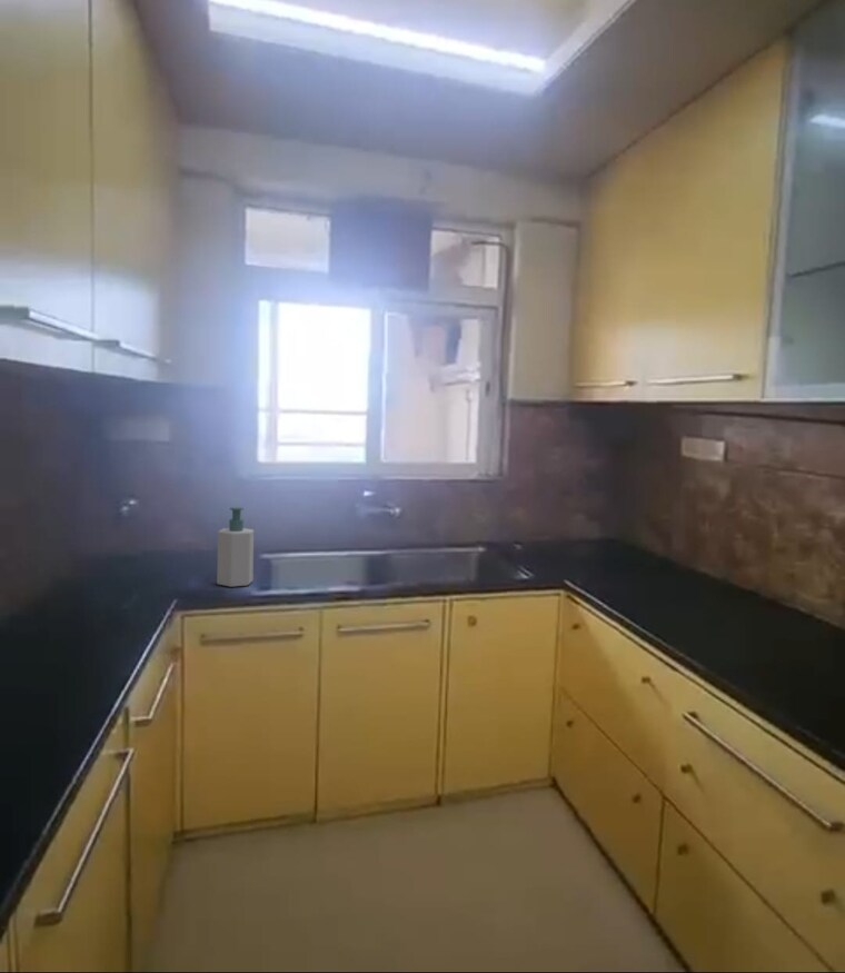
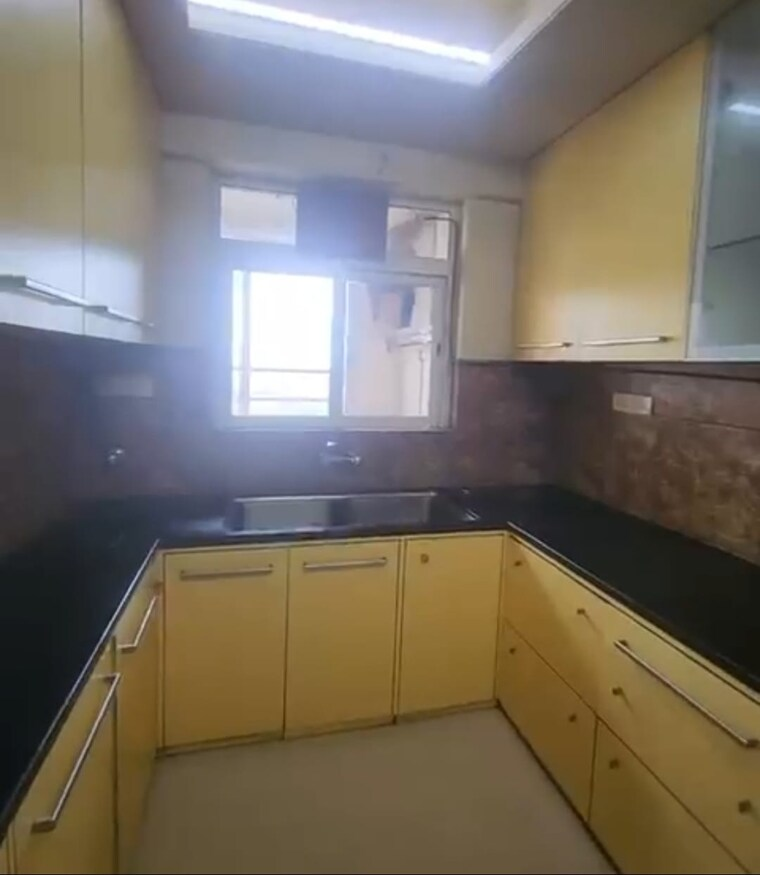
- soap bottle [216,506,255,588]
